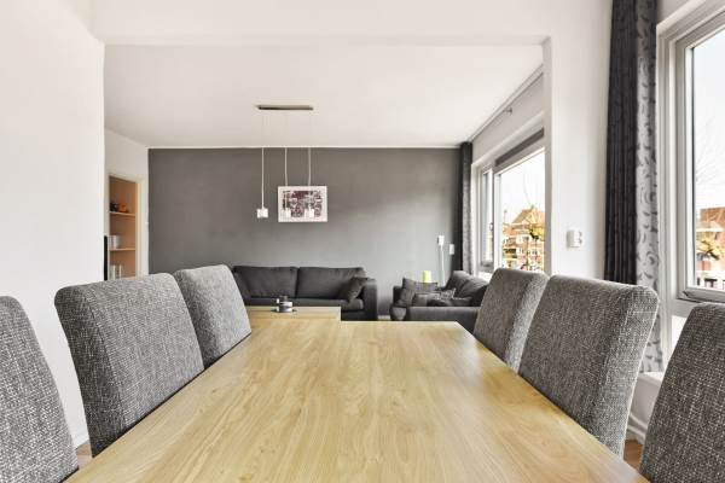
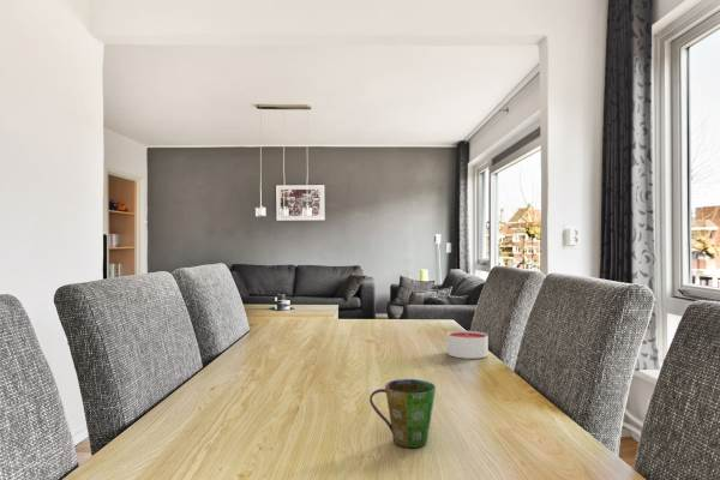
+ cup [368,378,437,449]
+ candle [446,330,490,360]
